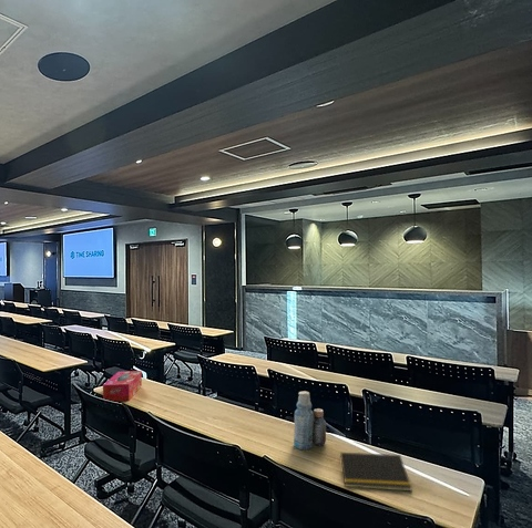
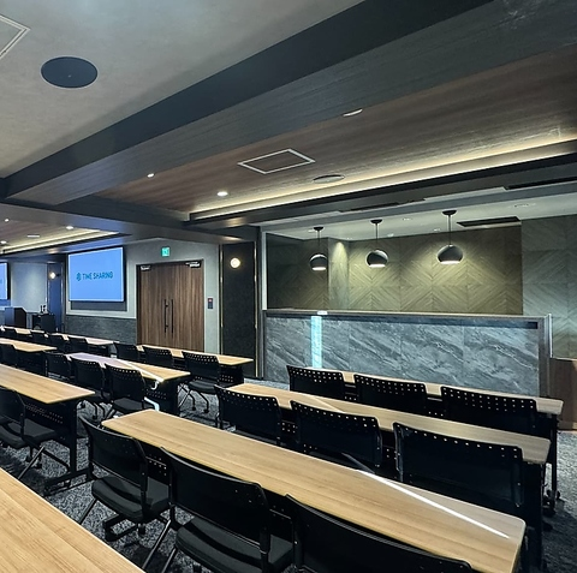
- tissue box [102,370,143,402]
- bottle [293,390,327,451]
- notepad [338,452,413,493]
